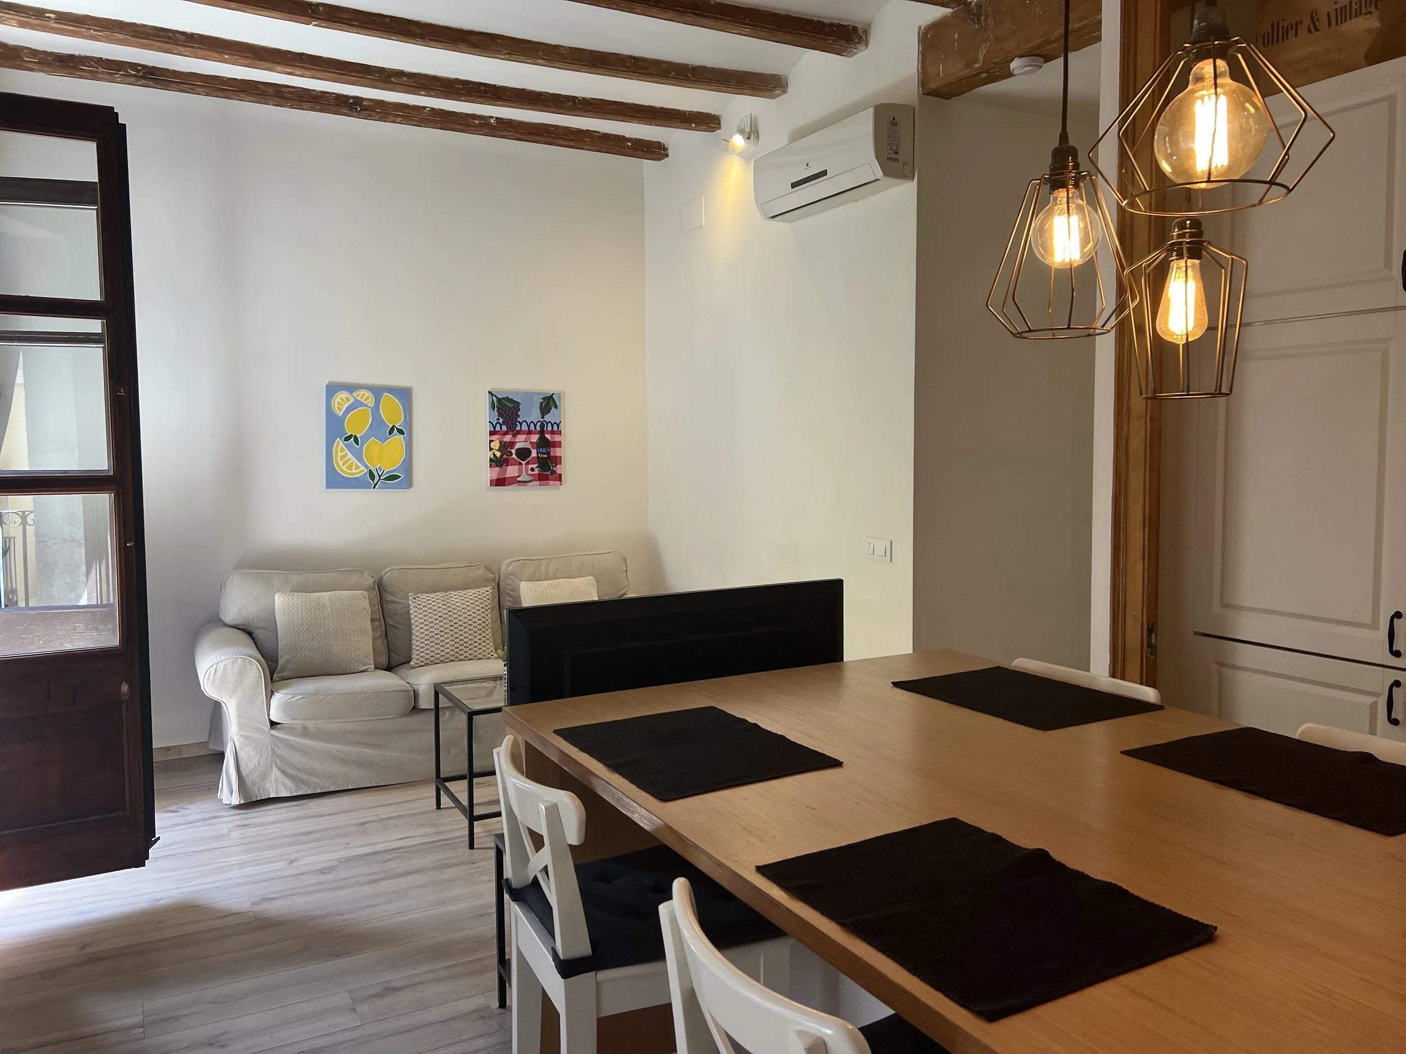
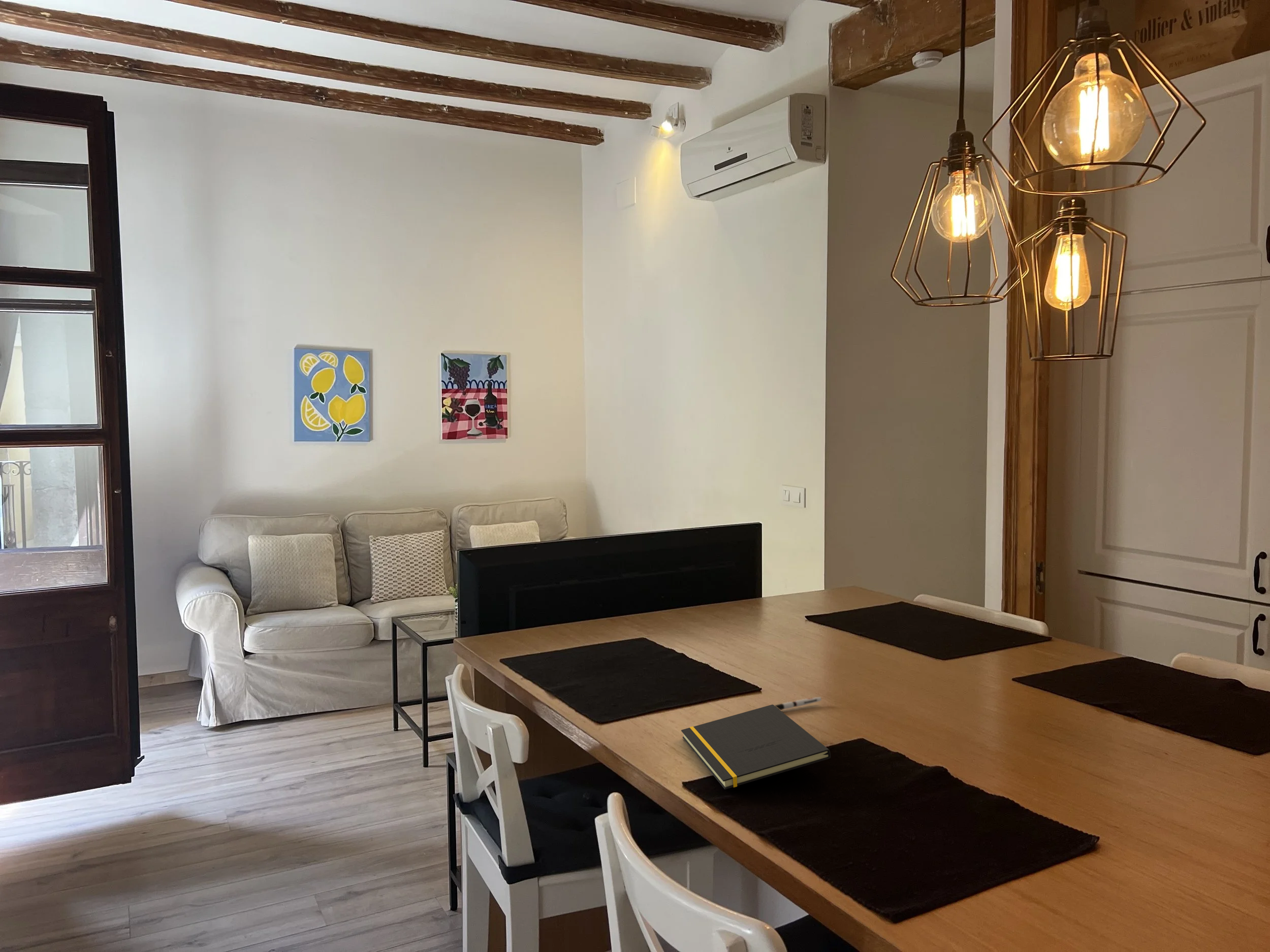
+ notepad [681,704,831,790]
+ pen [774,697,822,711]
